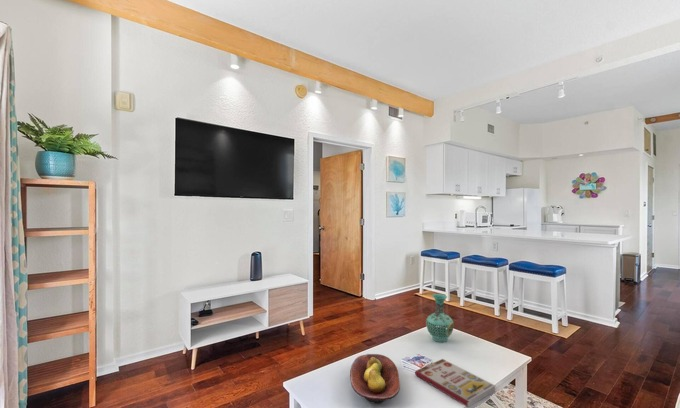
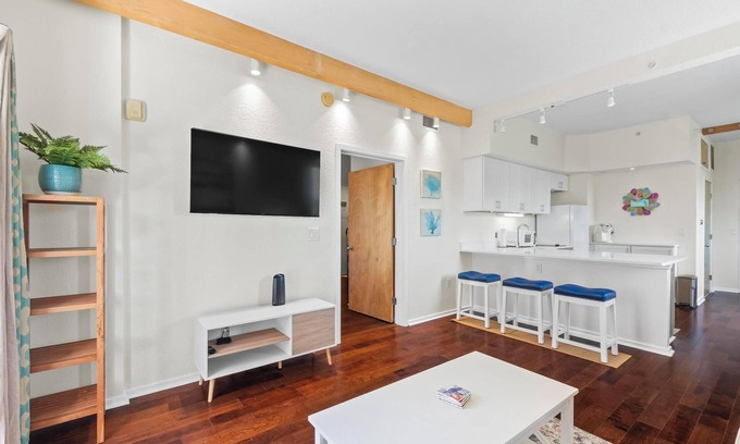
- vase [425,293,455,343]
- book [414,358,496,408]
- fruit bowl [349,353,401,405]
